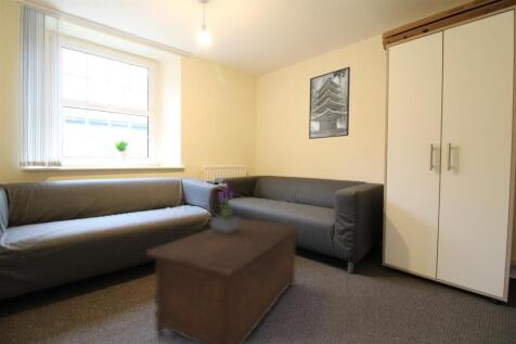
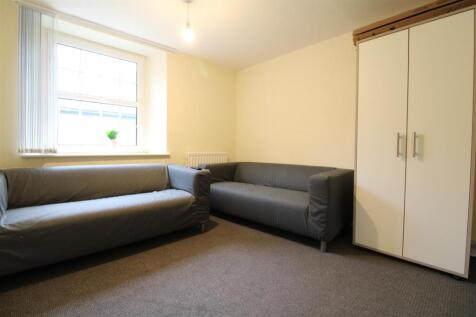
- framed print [308,66,351,140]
- cabinet [145,217,299,344]
- potted plant [210,182,242,233]
